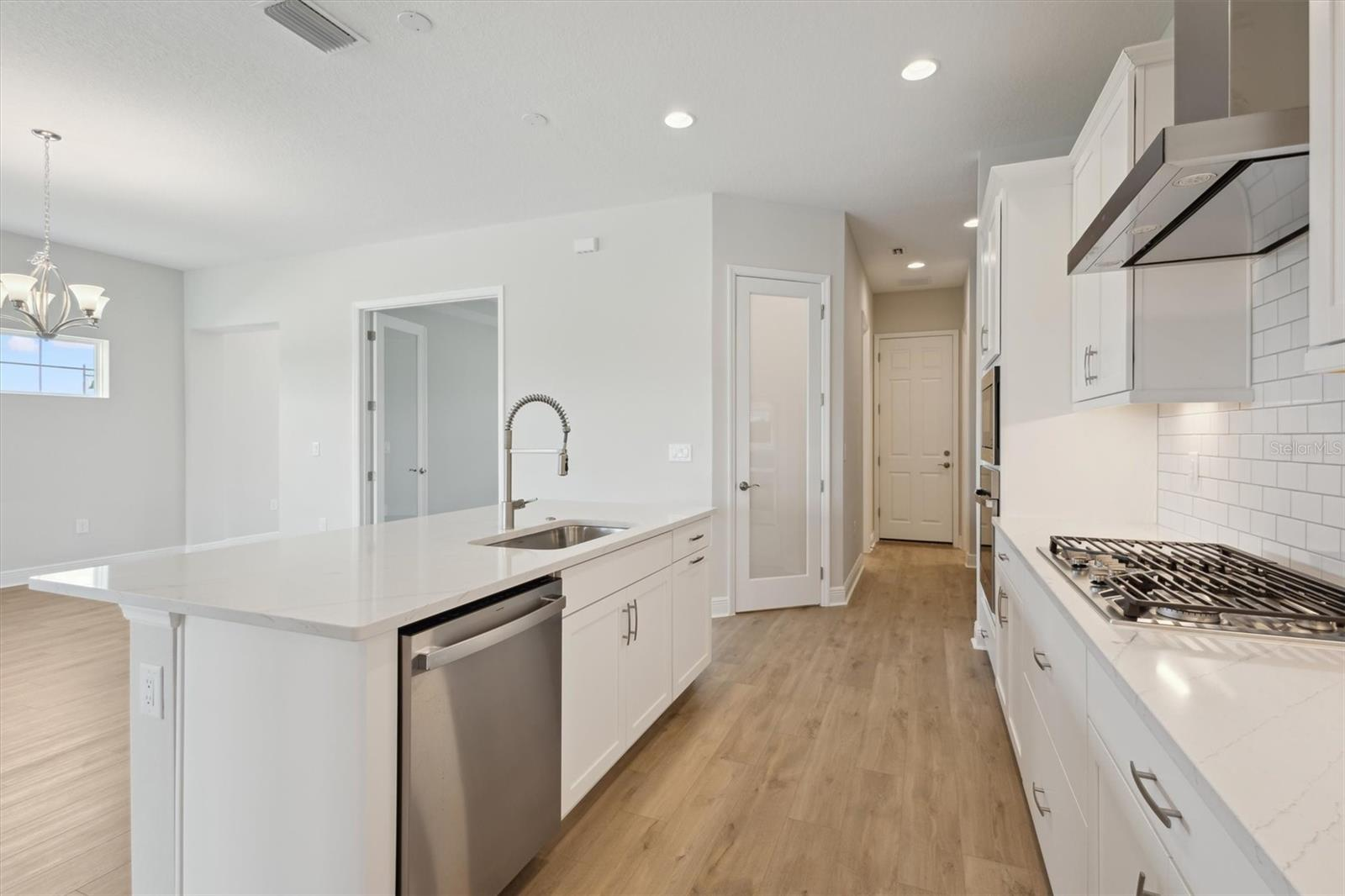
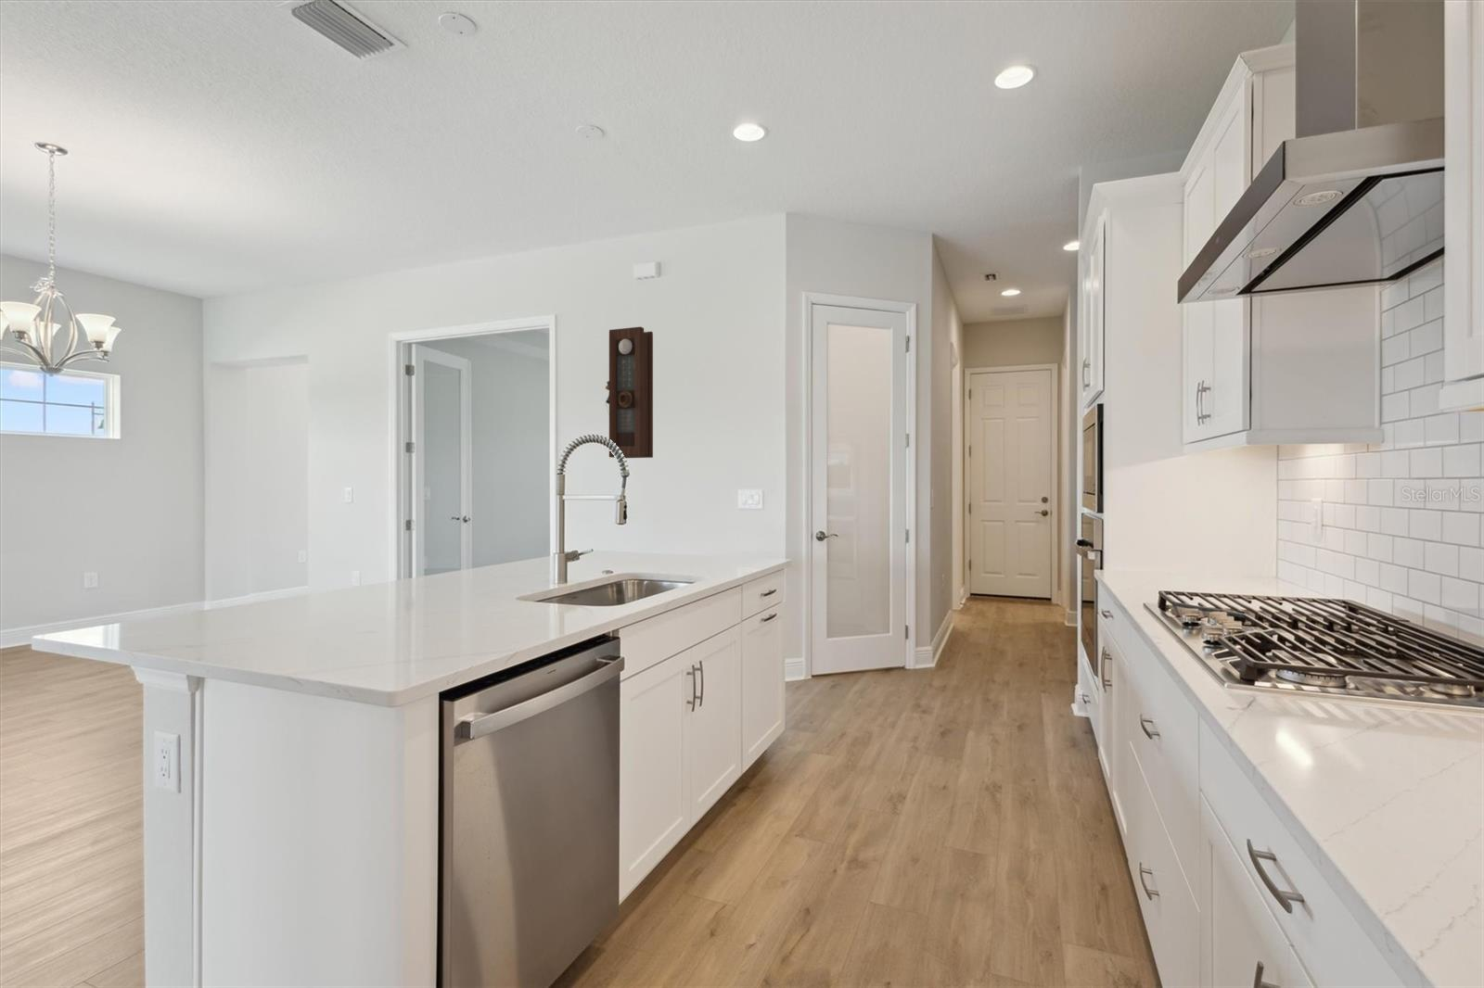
+ pendulum clock [605,325,654,459]
